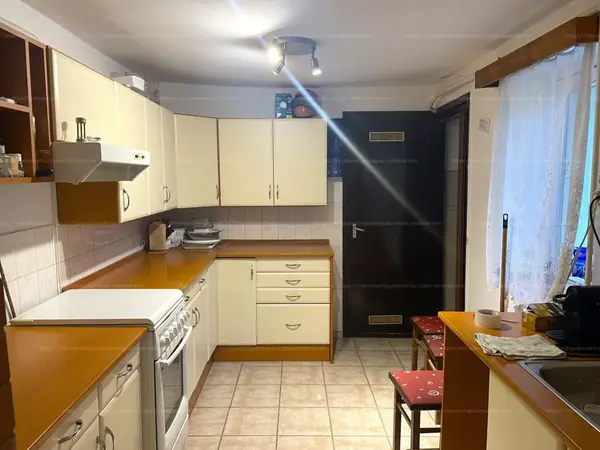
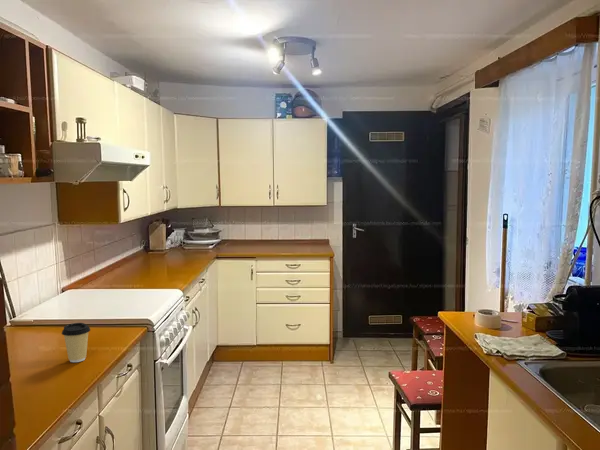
+ coffee cup [61,322,91,363]
